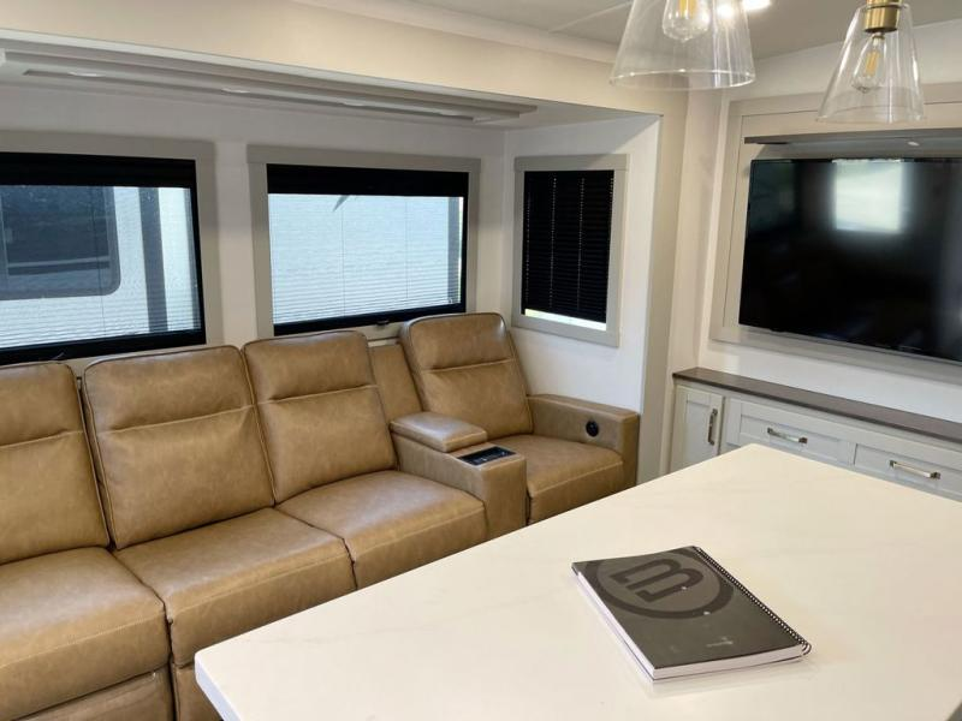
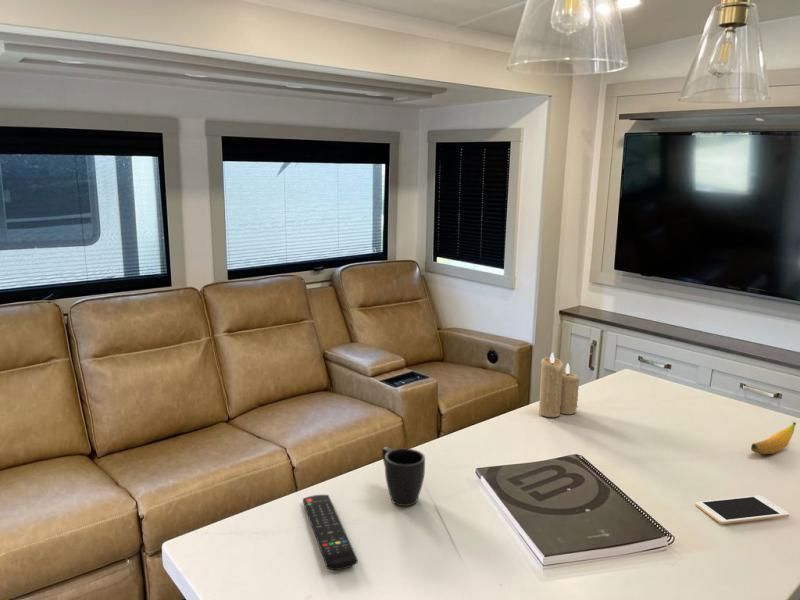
+ candle [538,351,580,418]
+ mug [381,446,426,507]
+ remote control [302,494,358,571]
+ banana [750,421,797,455]
+ cell phone [695,495,790,525]
